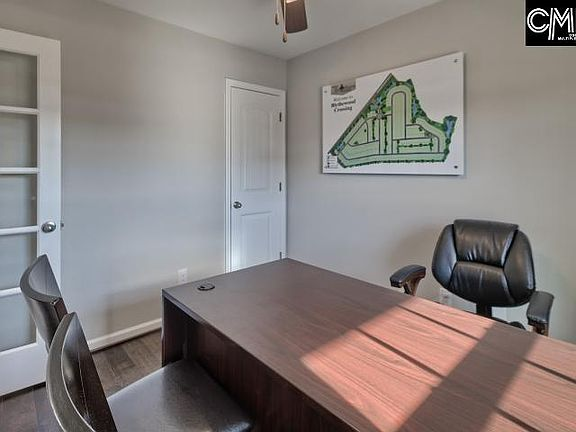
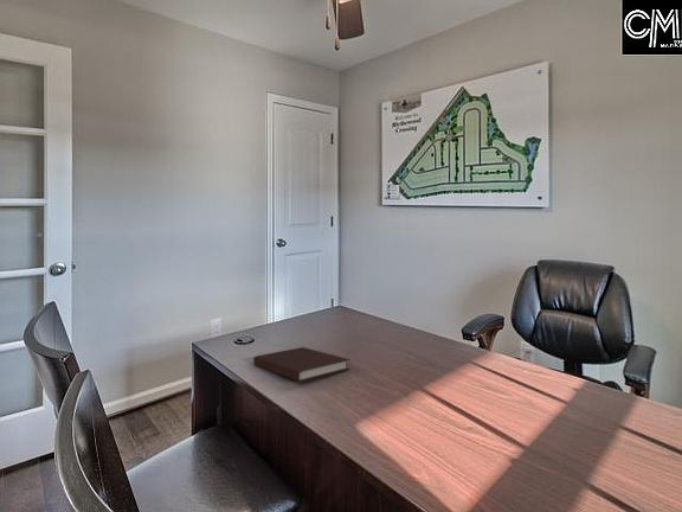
+ notebook [252,346,352,383]
